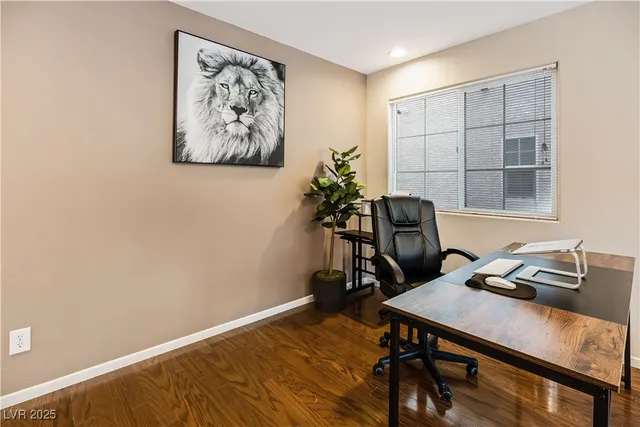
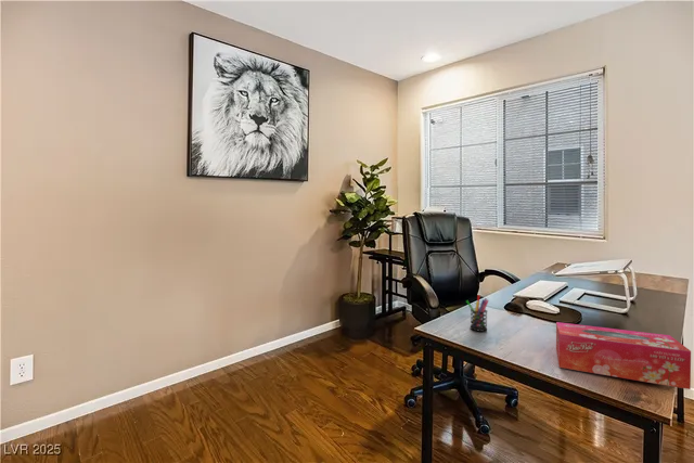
+ tissue box [555,321,692,390]
+ pen holder [465,294,490,333]
